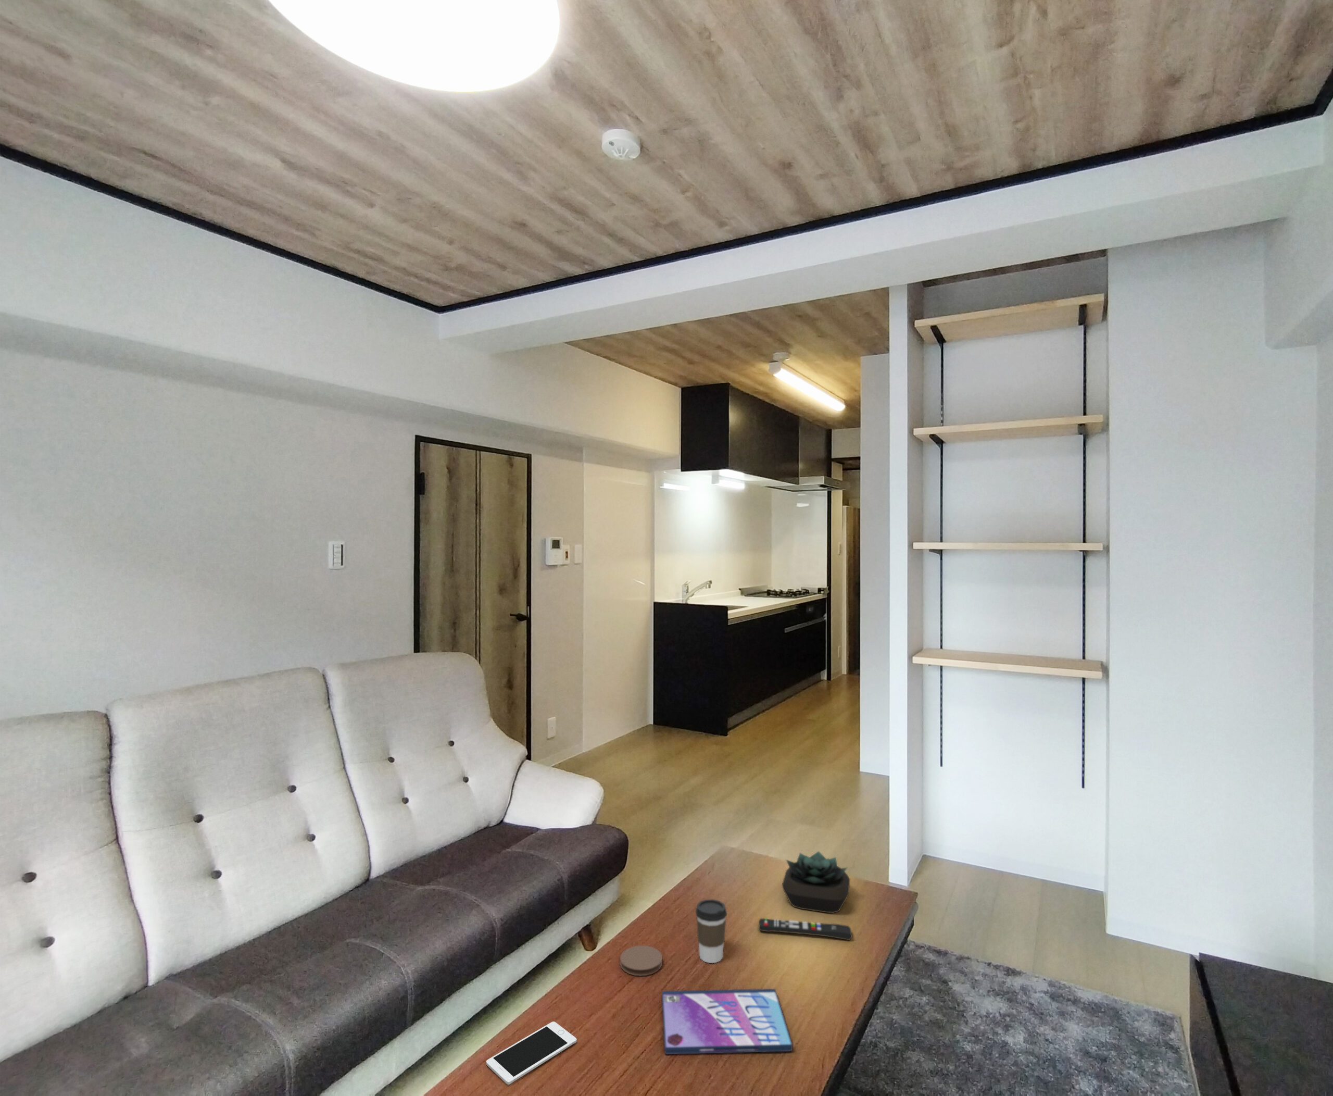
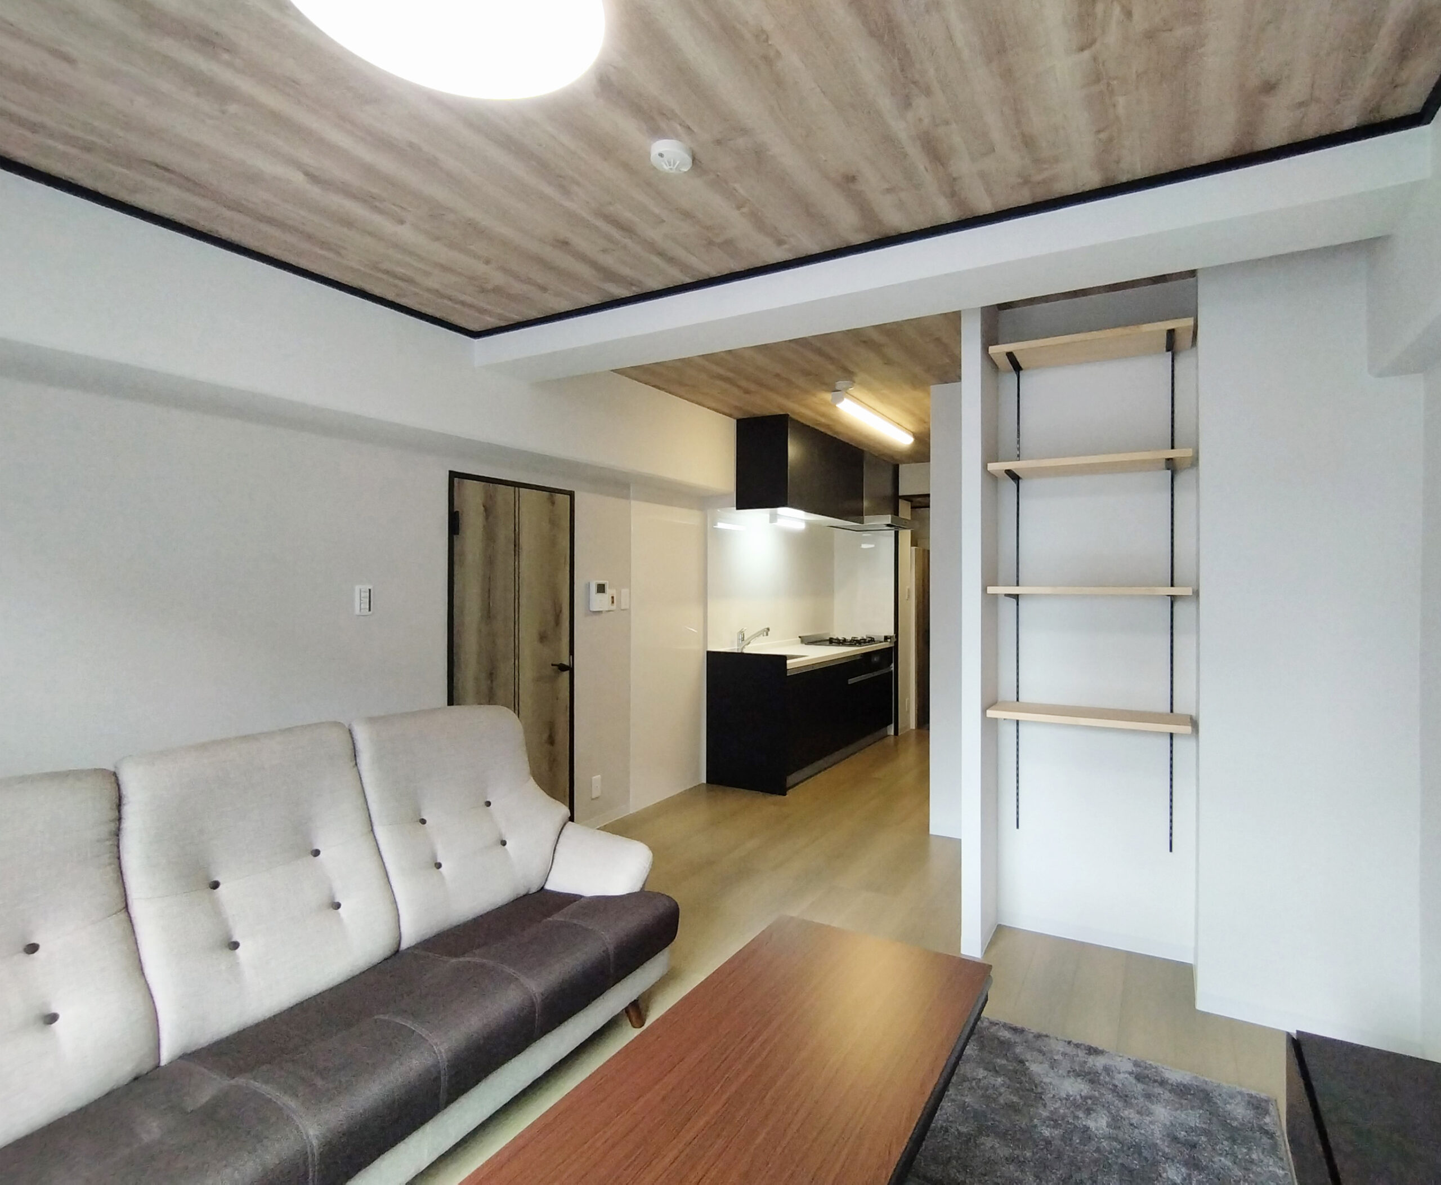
- coffee cup [695,899,727,963]
- succulent plant [782,850,850,913]
- video game case [661,989,793,1055]
- coaster [620,945,663,976]
- cell phone [486,1021,577,1085]
- remote control [758,918,852,941]
